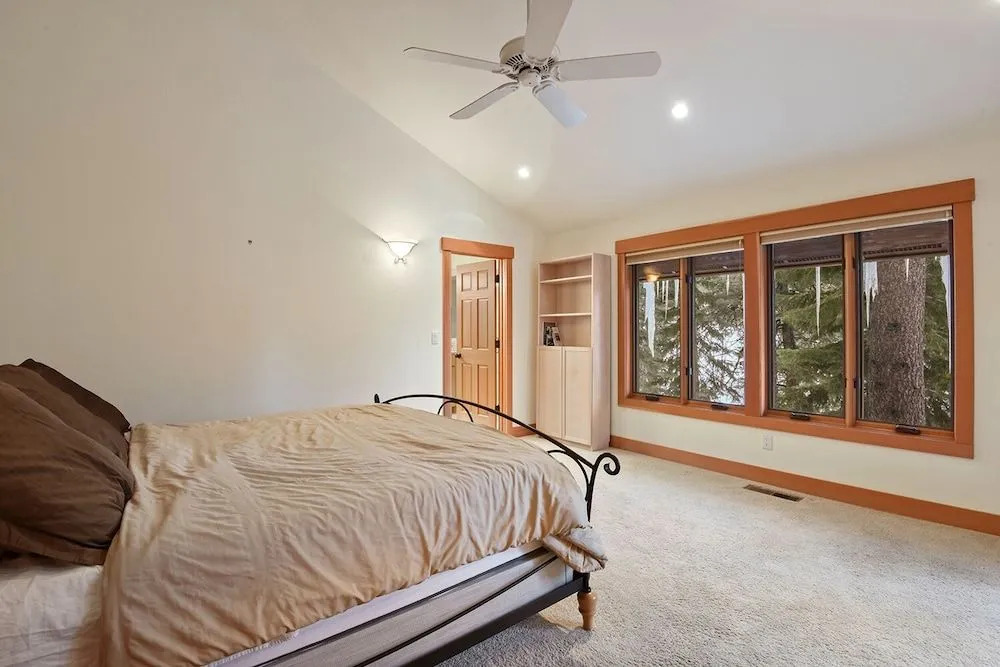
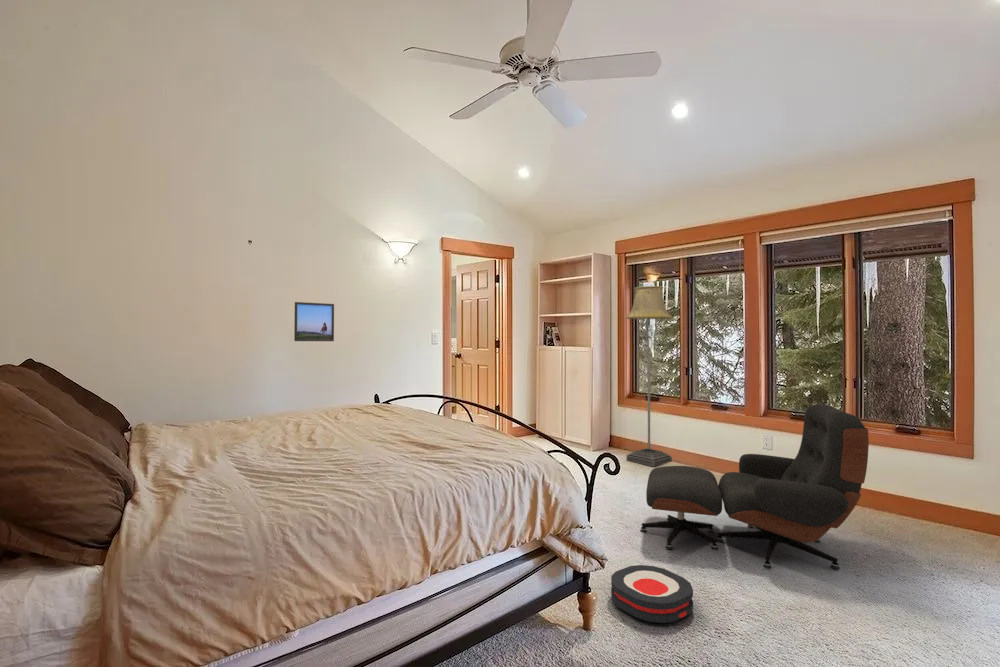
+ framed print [293,301,335,342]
+ robot vacuum [610,564,694,624]
+ lounge chair [639,403,870,570]
+ floor lamp [625,285,673,467]
